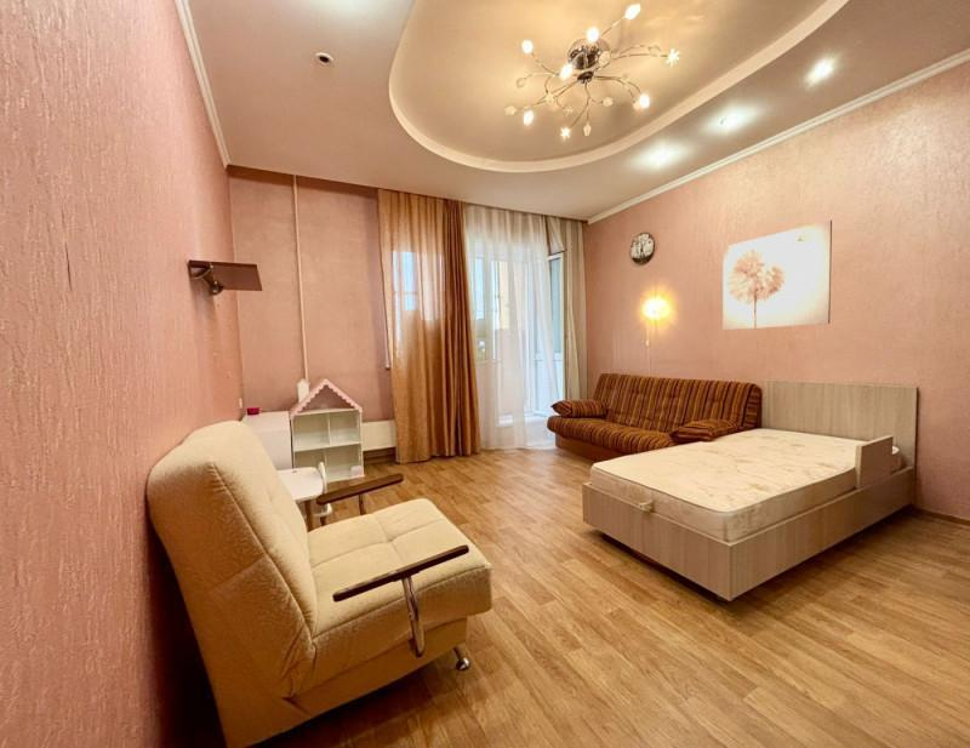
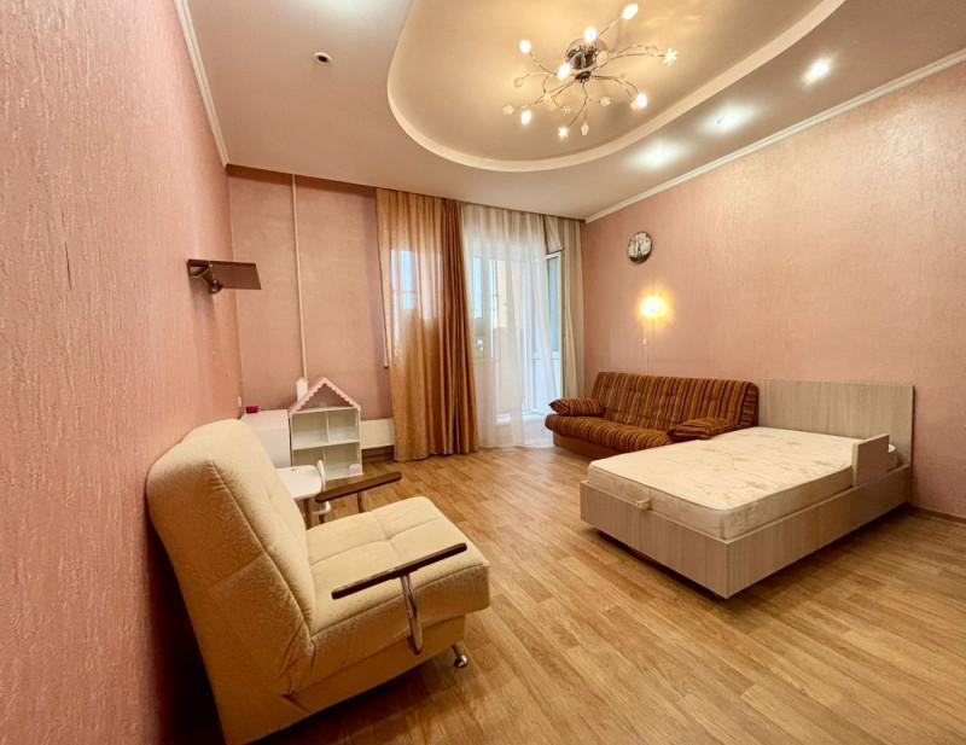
- wall art [721,219,833,331]
